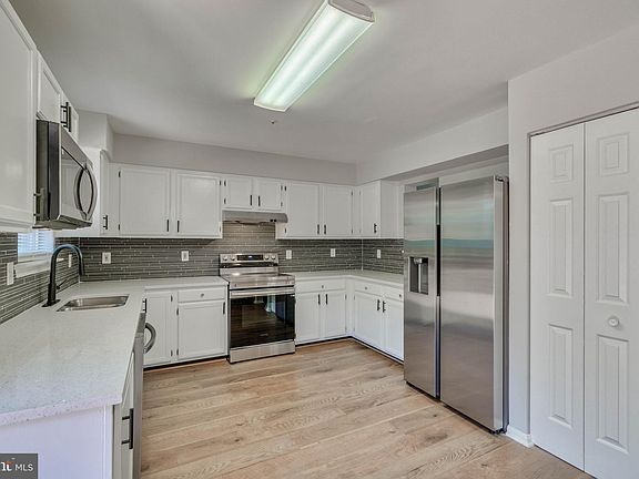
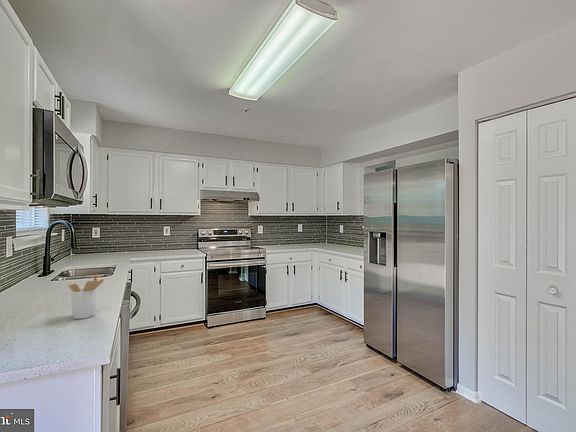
+ utensil holder [68,273,105,320]
